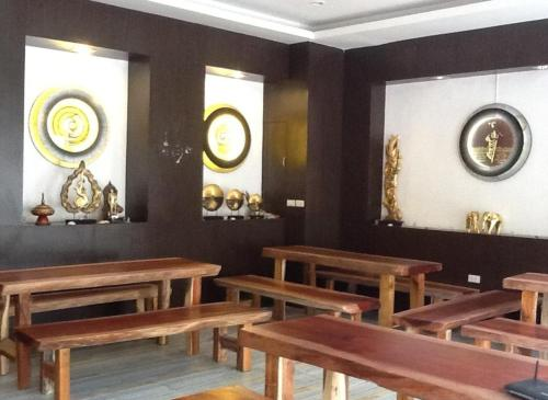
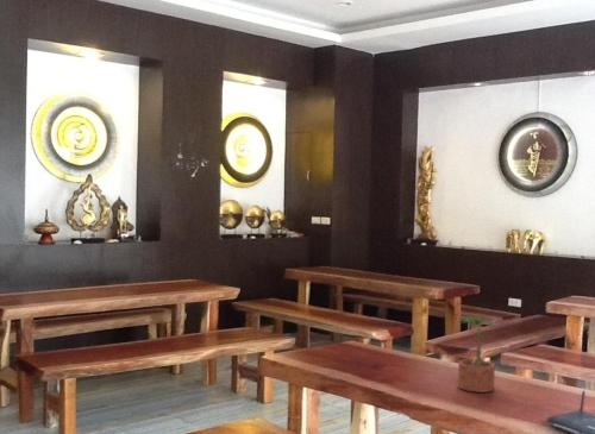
+ potted plant [457,316,496,394]
